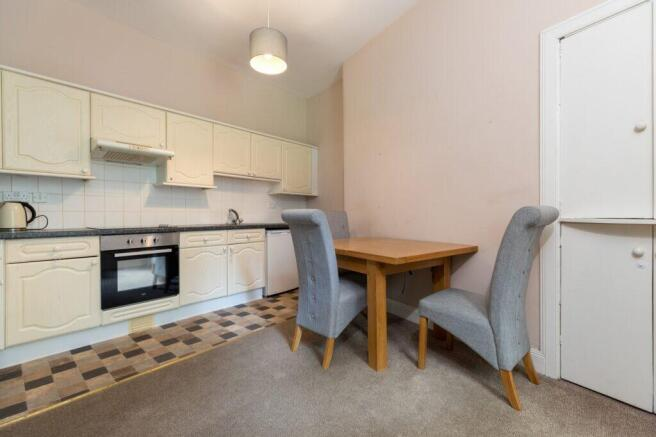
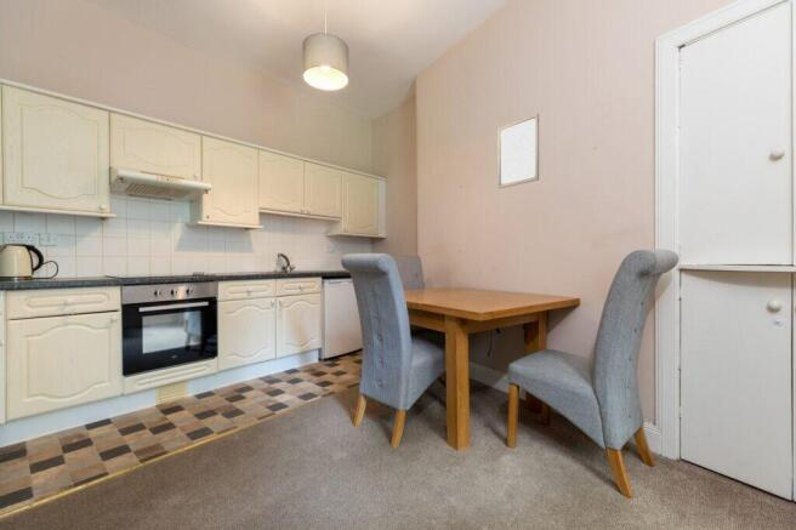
+ wall art [496,113,540,189]
